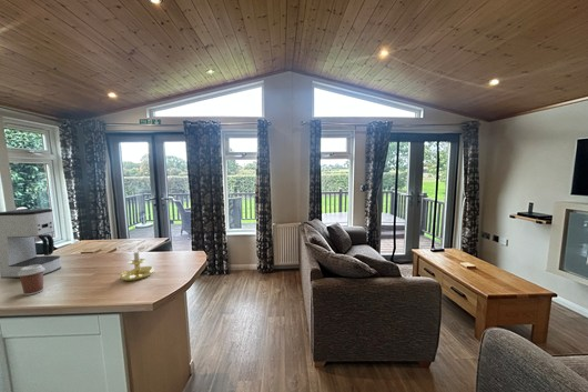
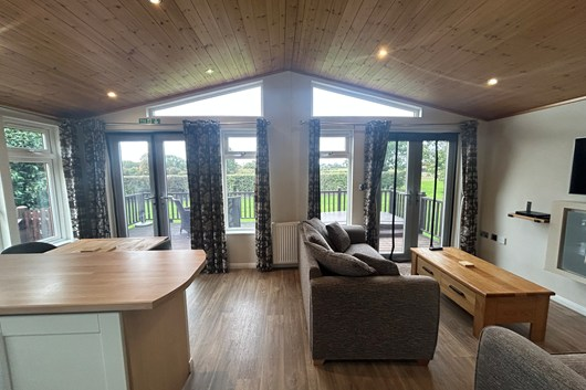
- coffee cup [18,264,45,296]
- coffee maker [0,208,62,279]
- candle holder [118,242,155,282]
